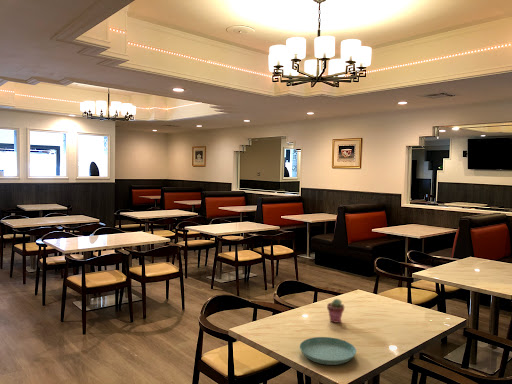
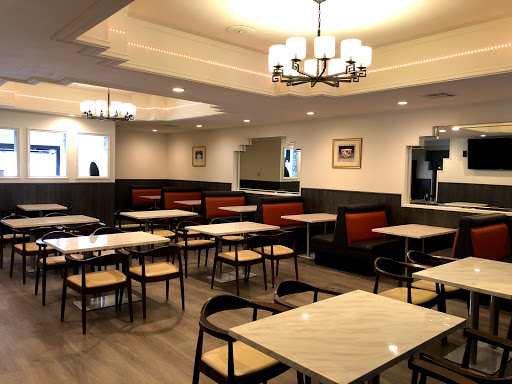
- potted succulent [326,298,345,324]
- saucer [299,336,357,366]
